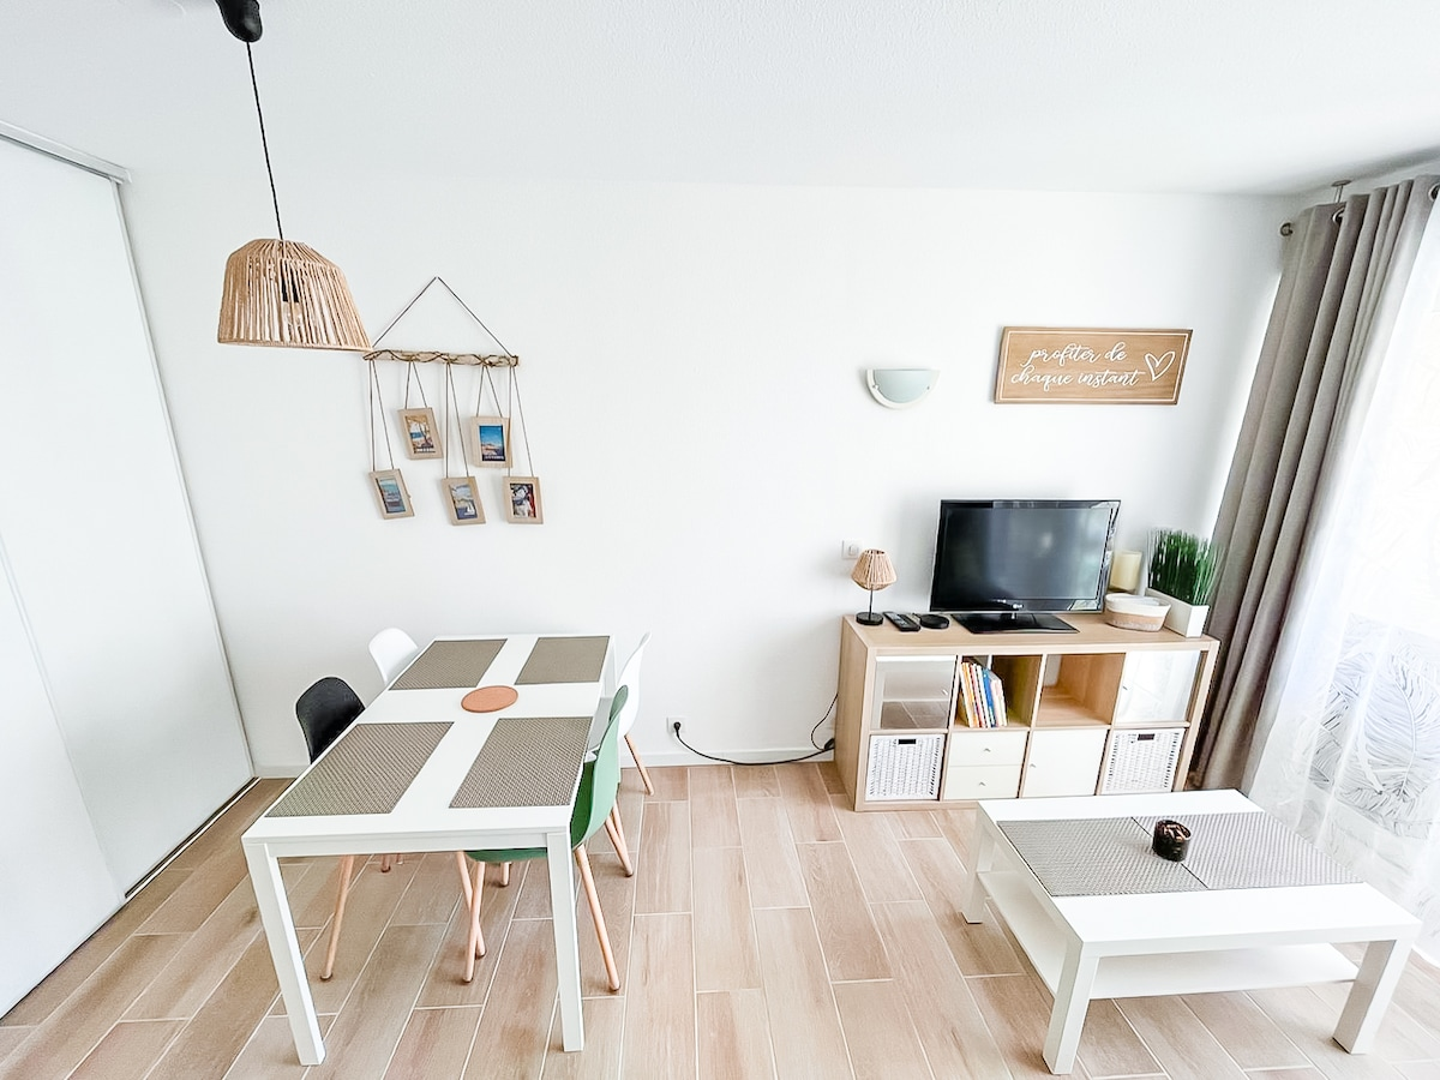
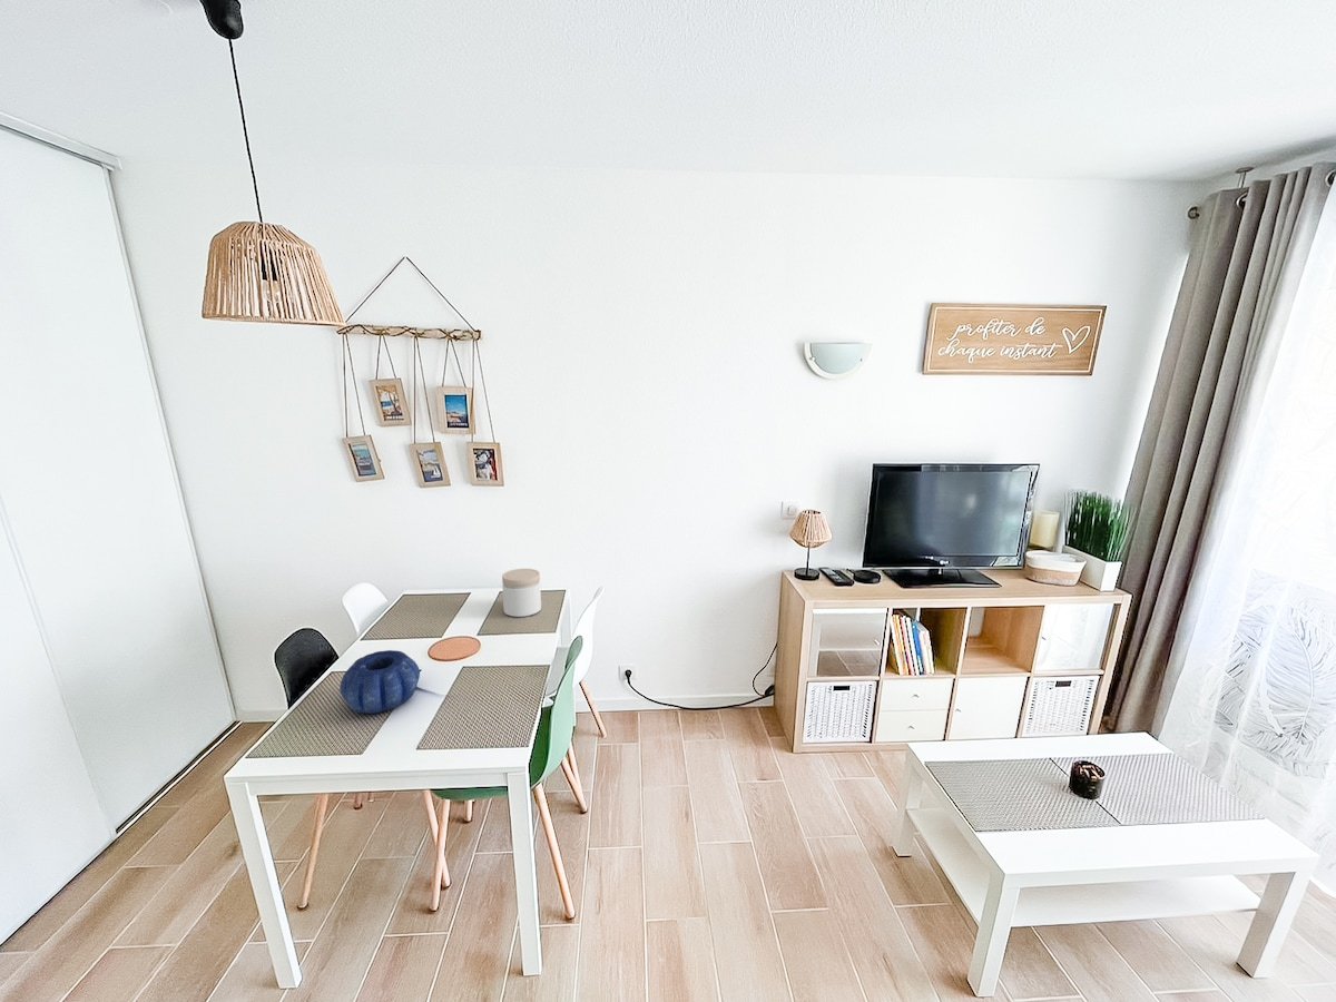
+ decorative bowl [338,649,421,715]
+ jar [501,568,542,618]
